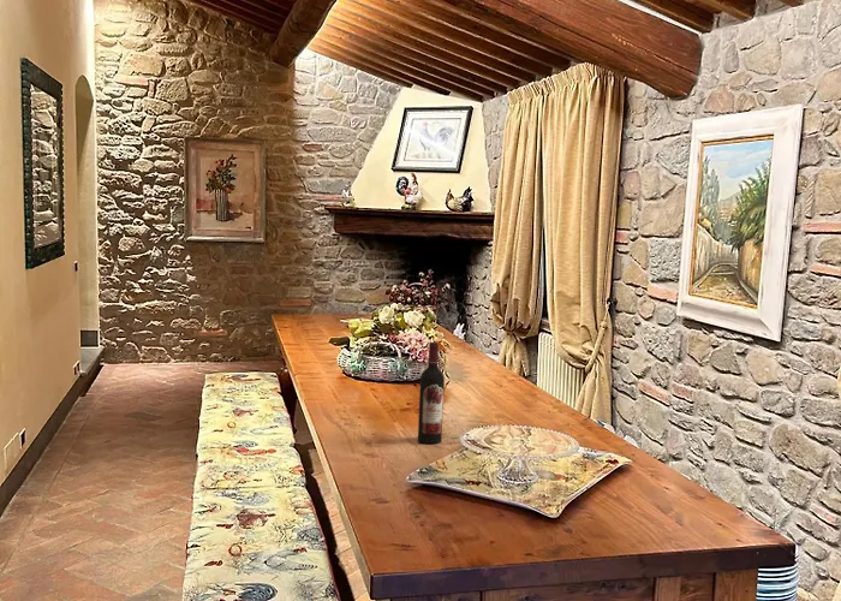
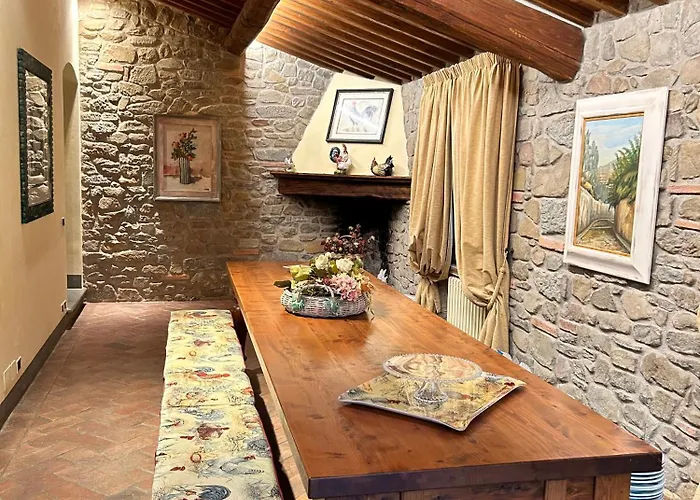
- wine bottle [417,341,446,445]
